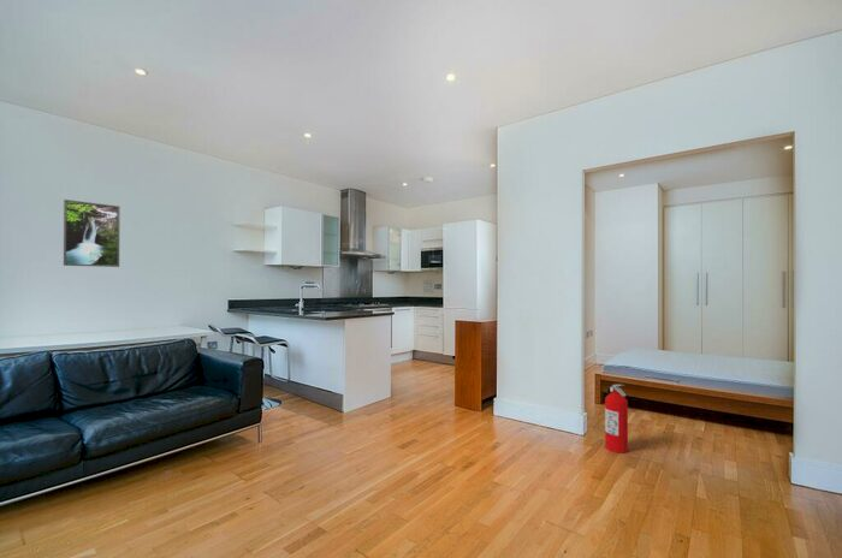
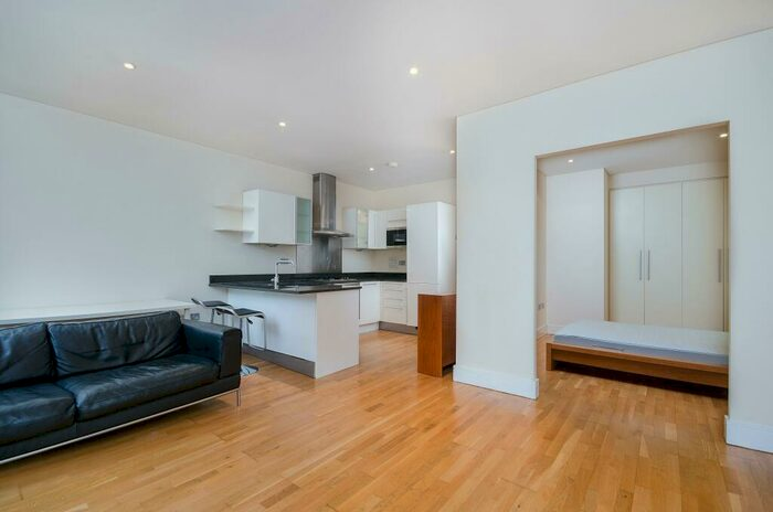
- fire extinguisher [604,384,629,455]
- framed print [63,198,121,268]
